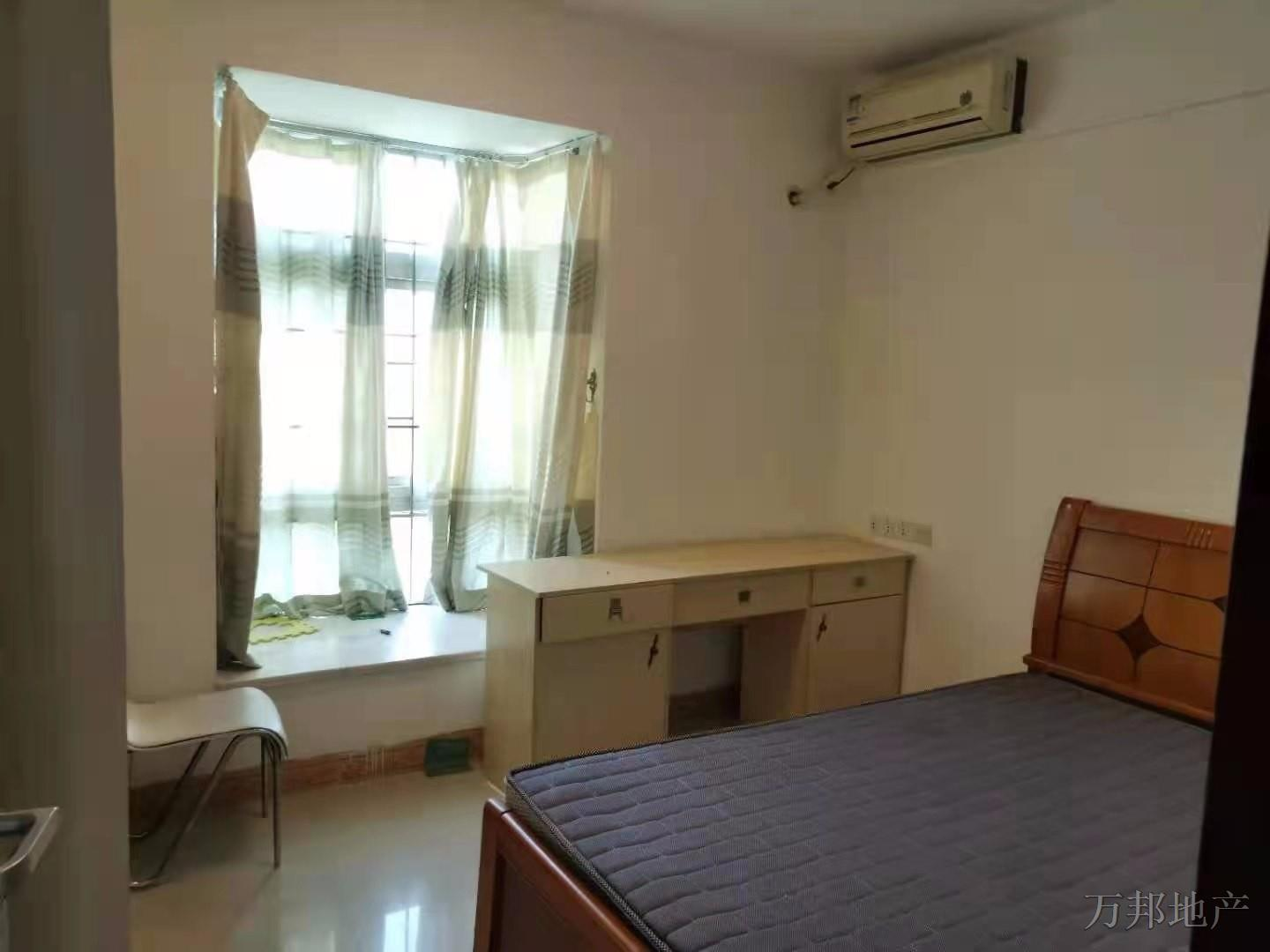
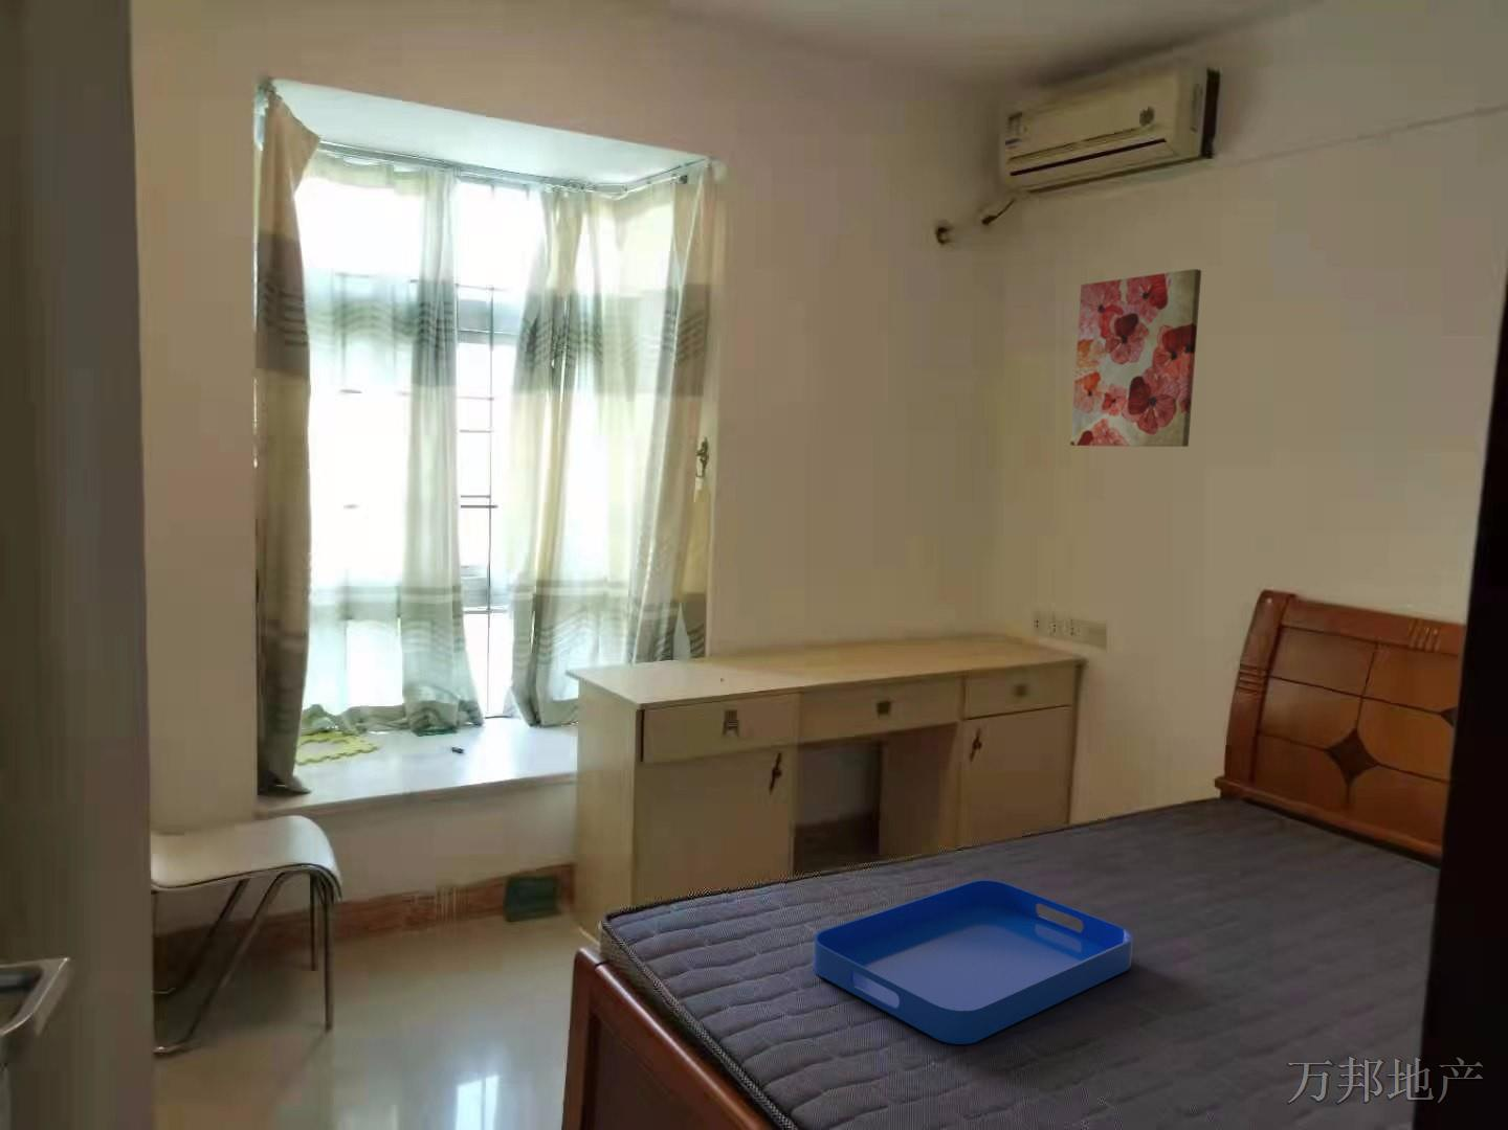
+ serving tray [812,878,1134,1046]
+ wall art [1069,268,1202,447]
